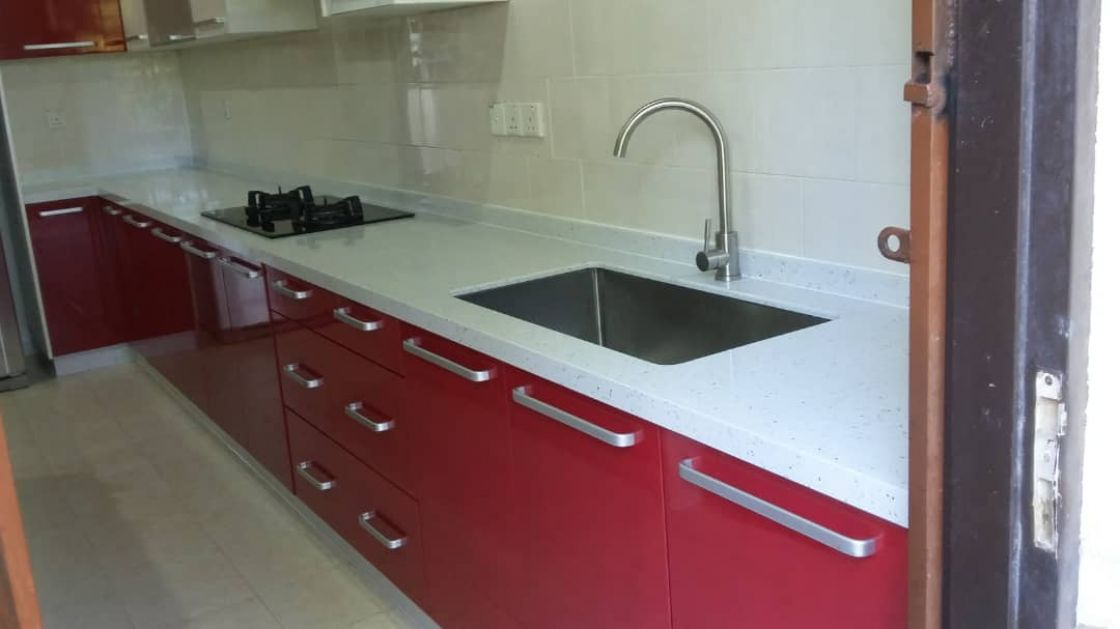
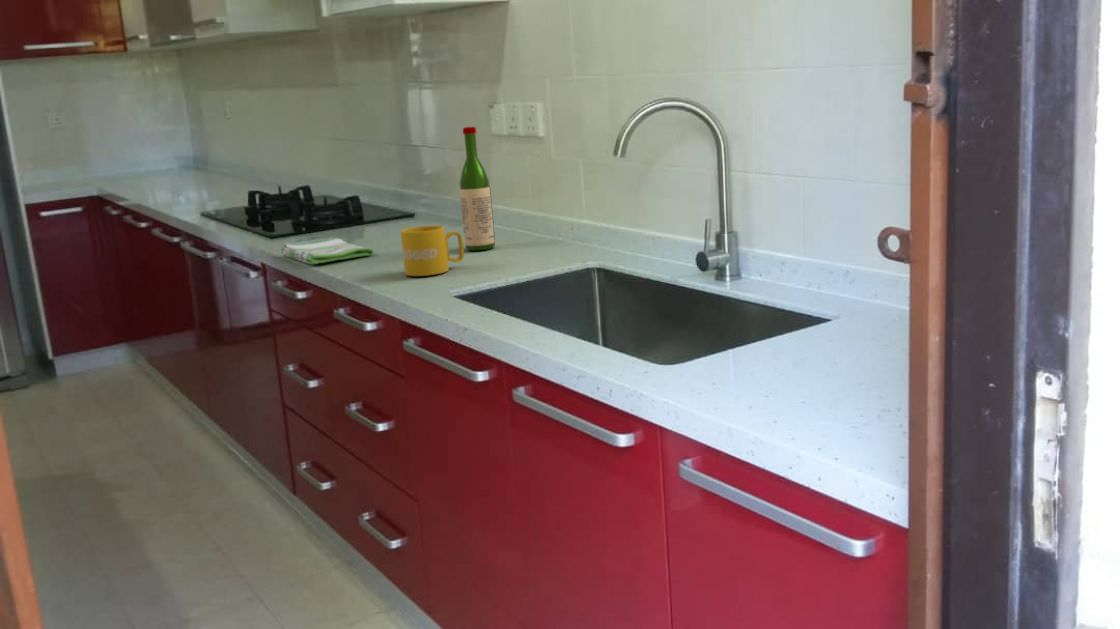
+ dish towel [280,236,374,265]
+ wine bottle [458,126,496,251]
+ mug [400,225,465,277]
